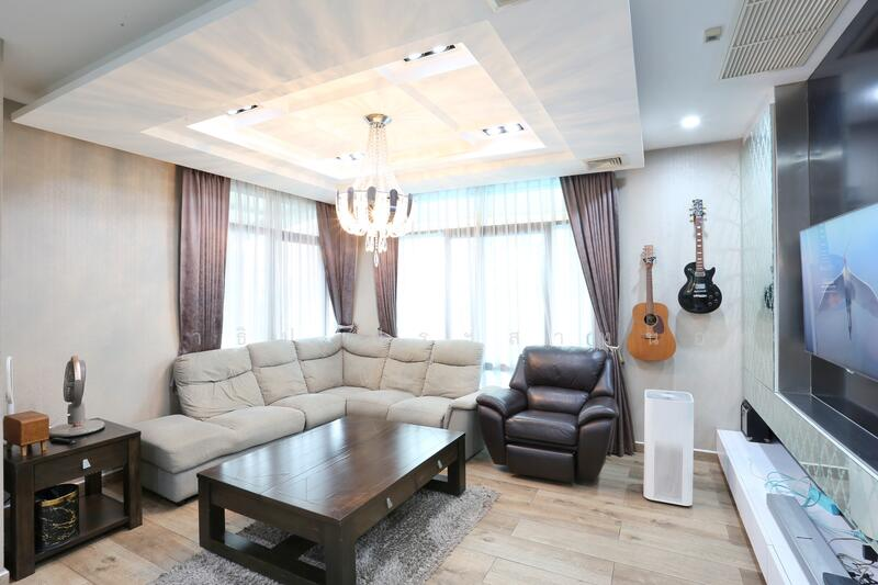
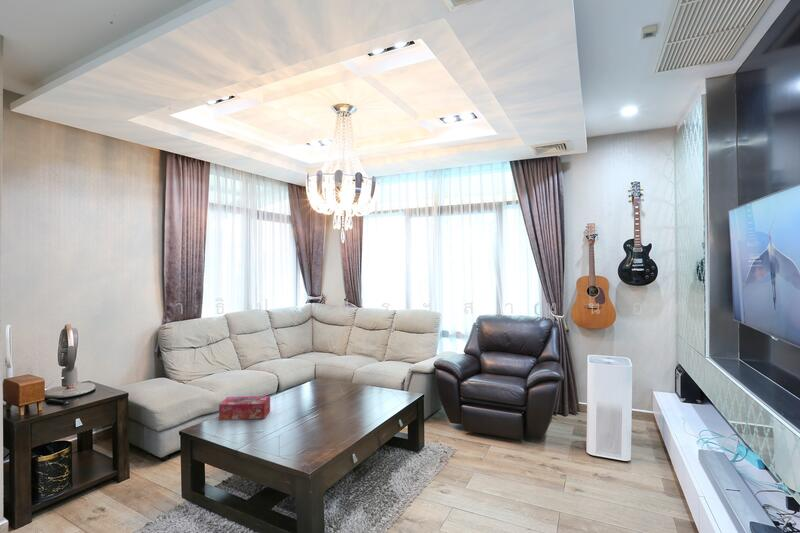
+ tissue box [218,395,271,421]
